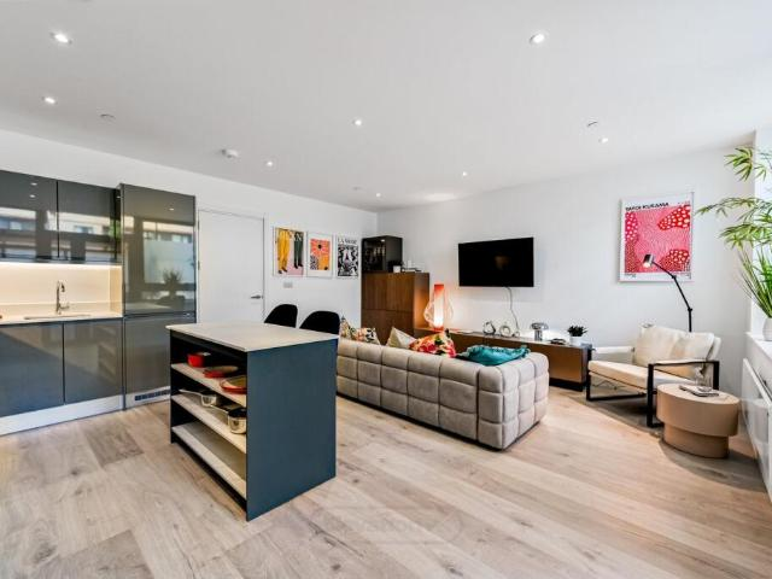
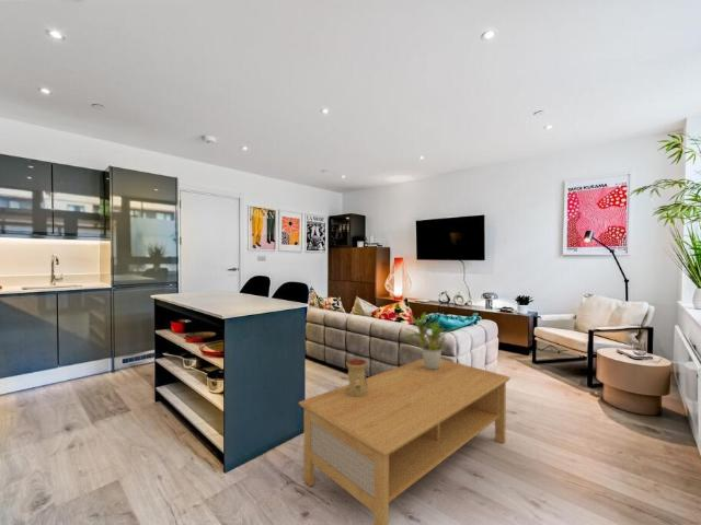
+ coffee table [297,358,512,525]
+ oil burner [345,358,368,397]
+ potted plant [404,312,463,370]
